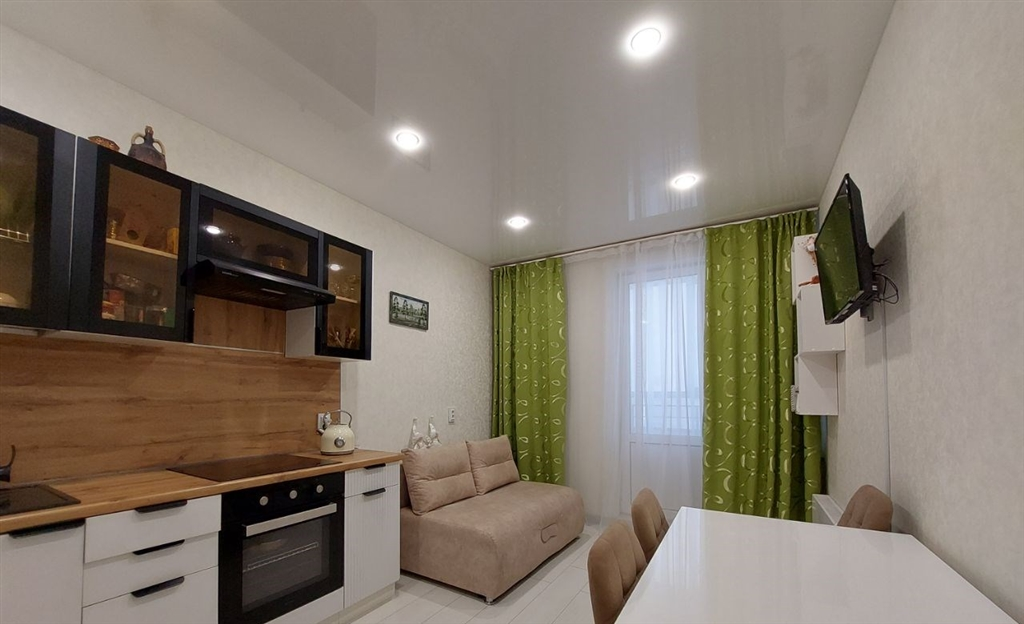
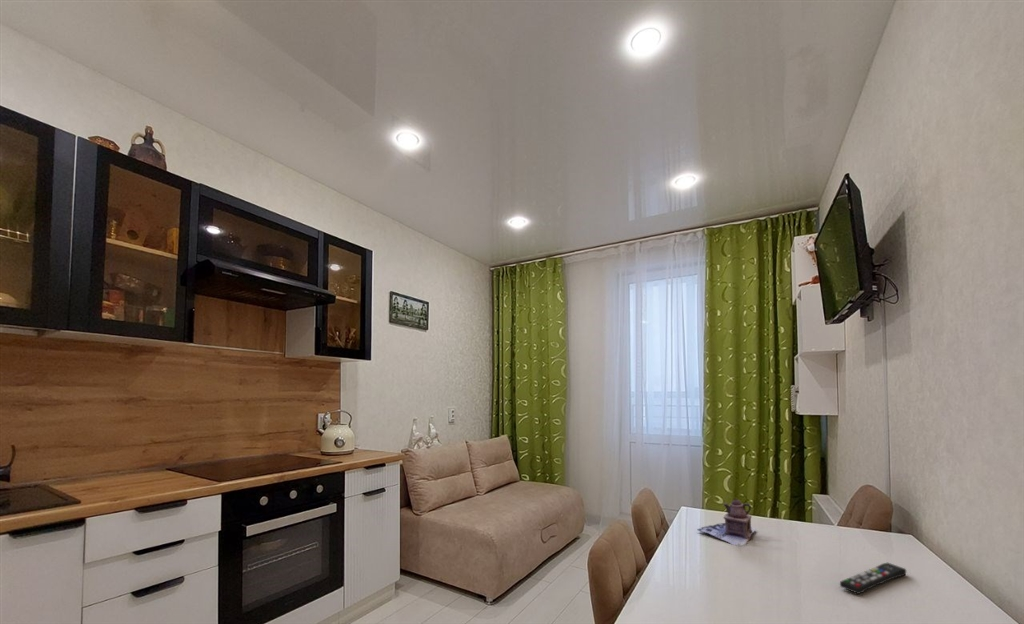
+ remote control [839,562,907,595]
+ teapot [696,498,757,547]
